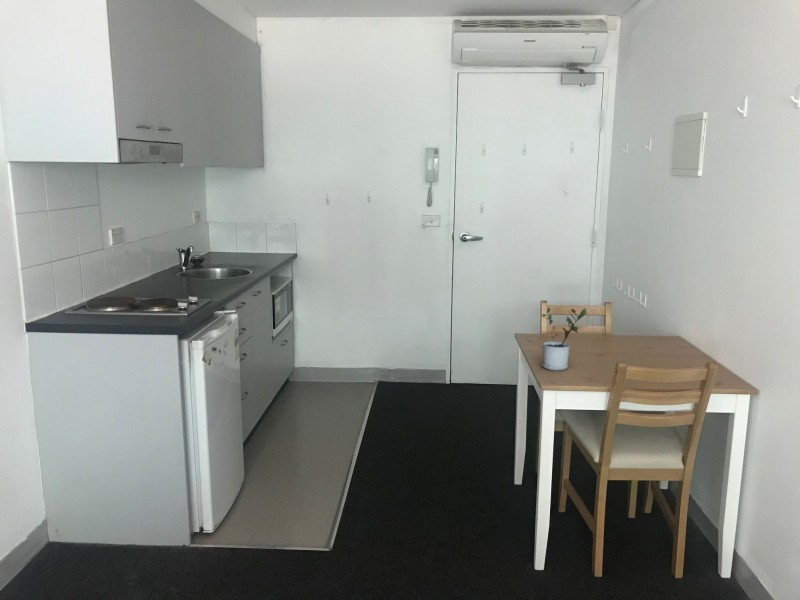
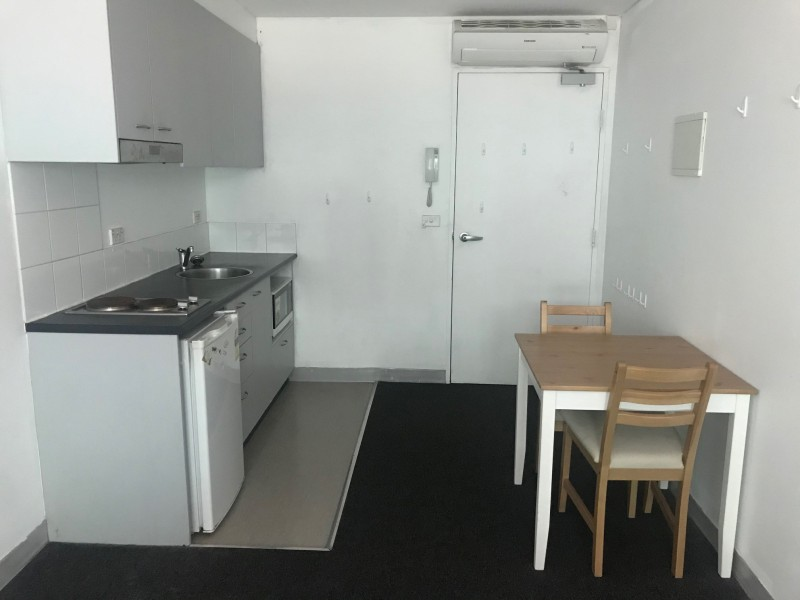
- potted plant [540,306,588,371]
